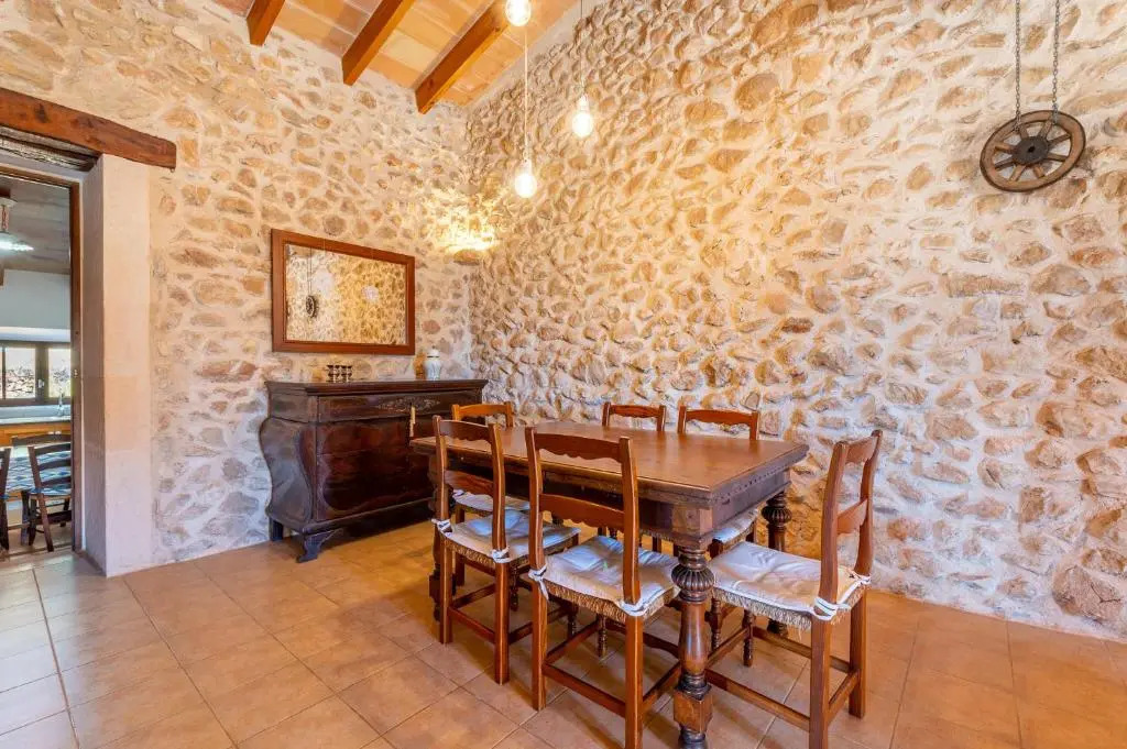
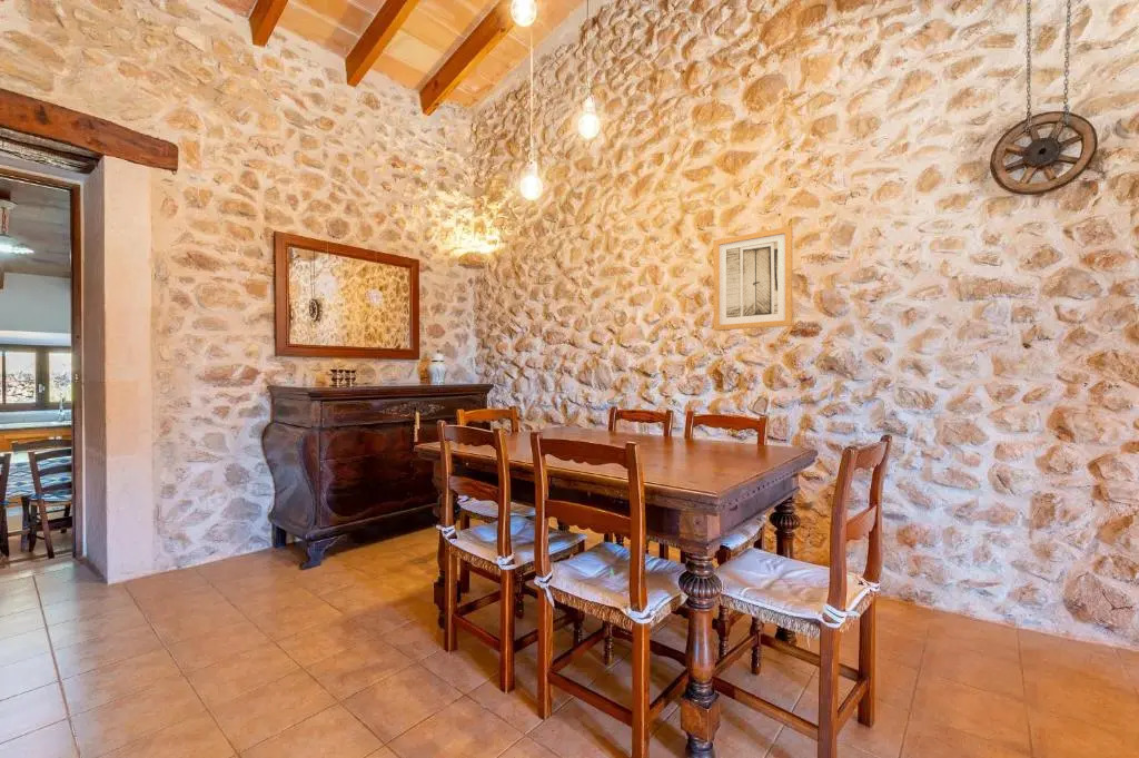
+ wall art [713,225,793,332]
